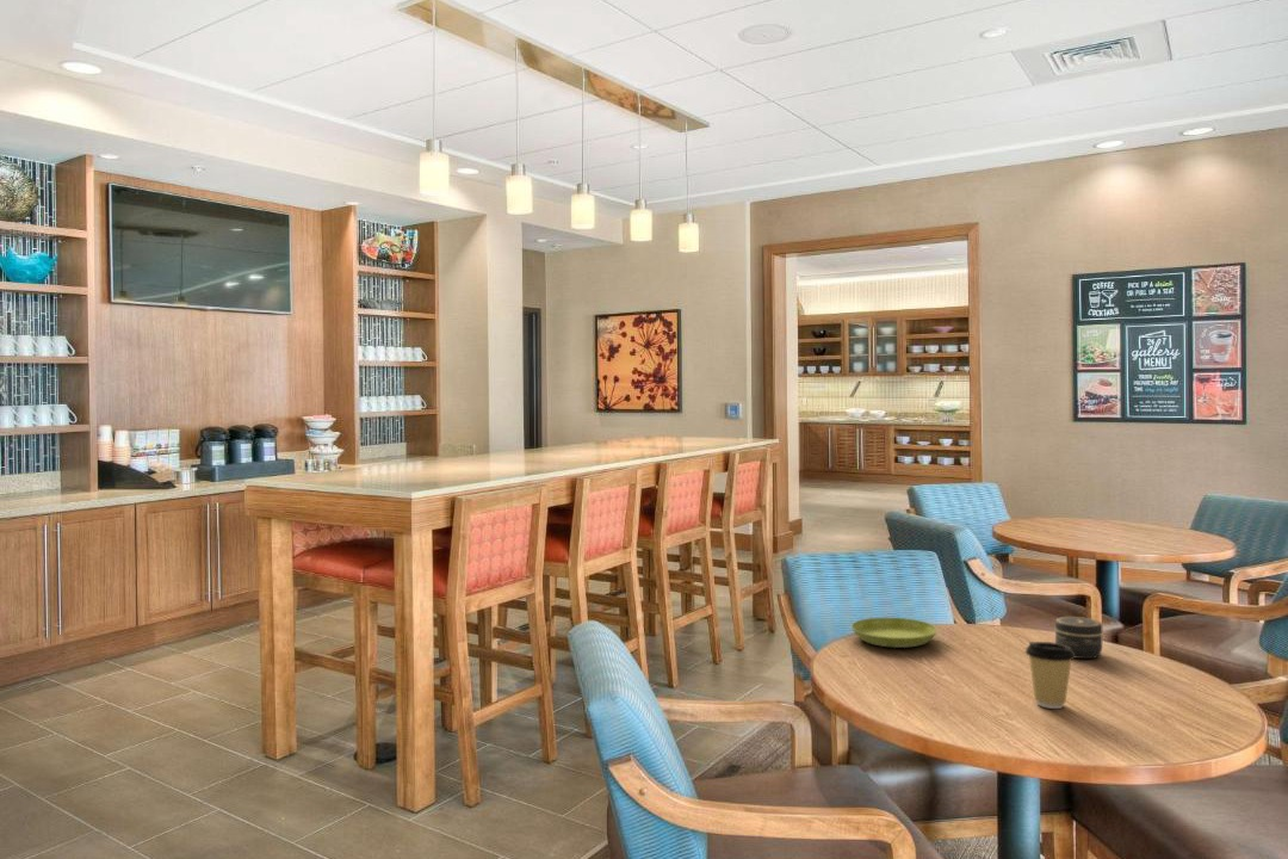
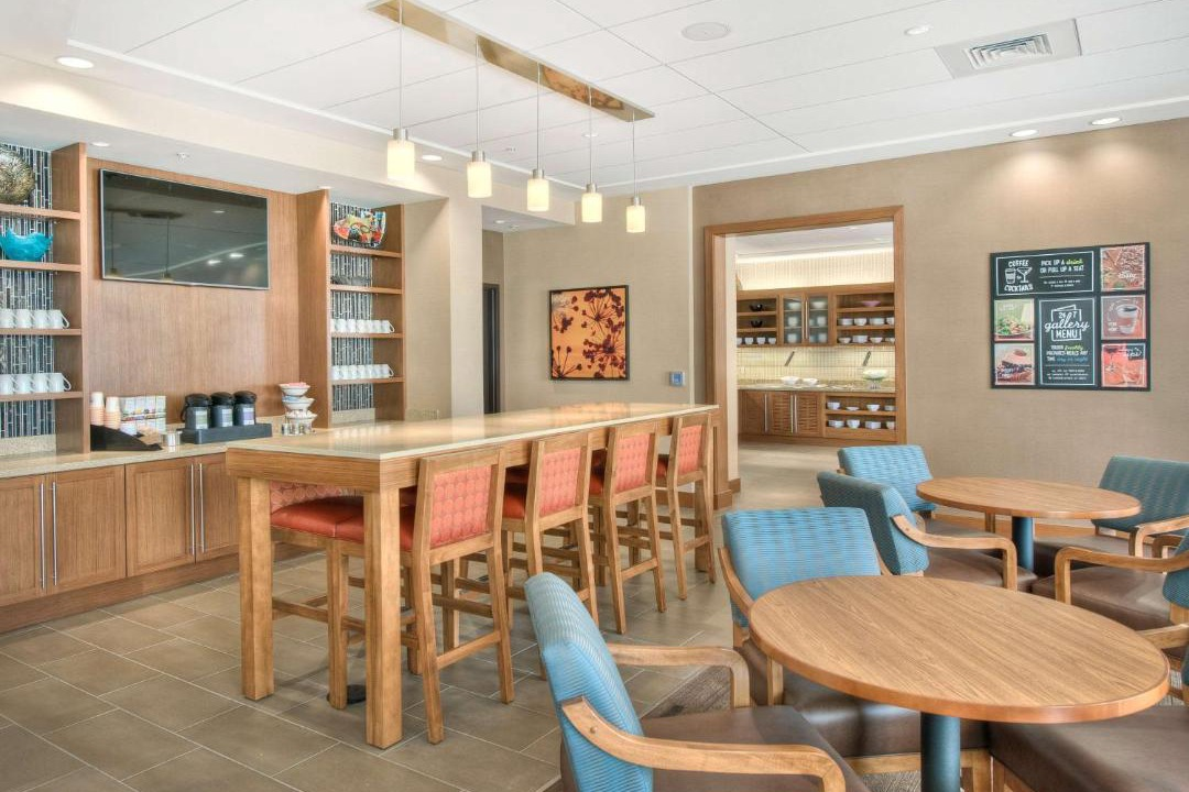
- saucer [850,617,939,649]
- jar [1054,616,1104,660]
- coffee cup [1024,641,1076,710]
